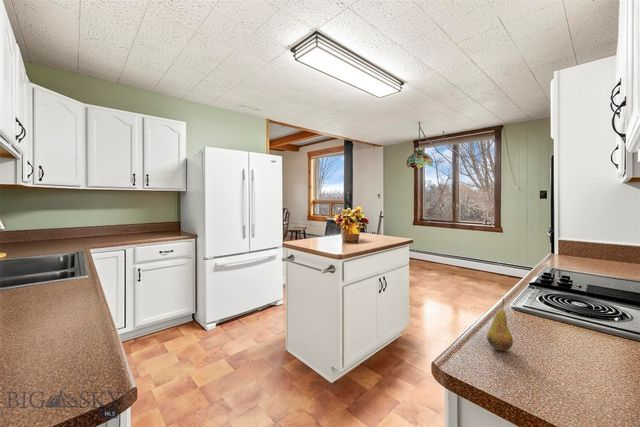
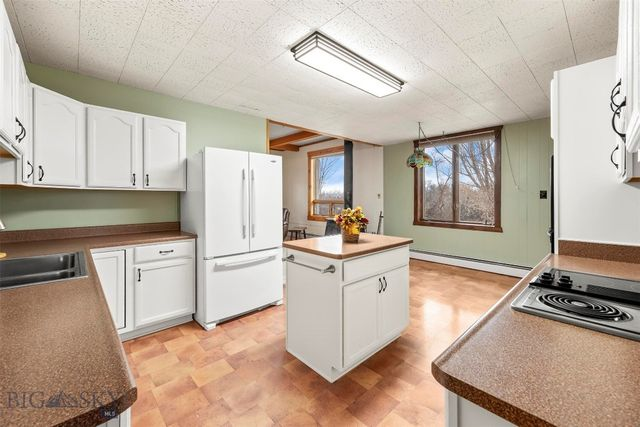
- fruit [486,297,514,352]
